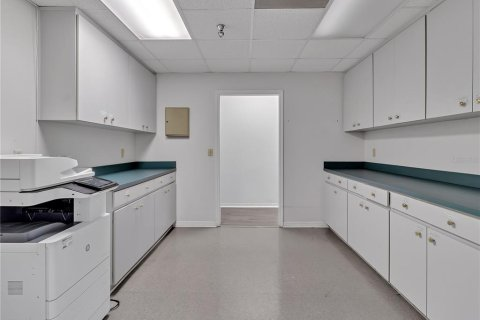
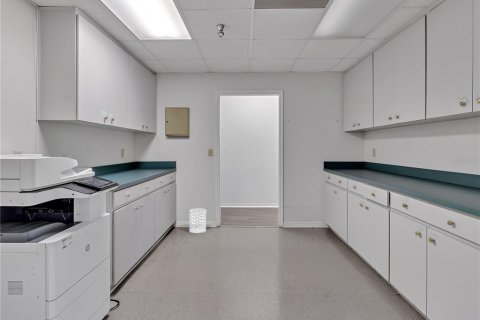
+ wastebasket [188,208,207,234]
